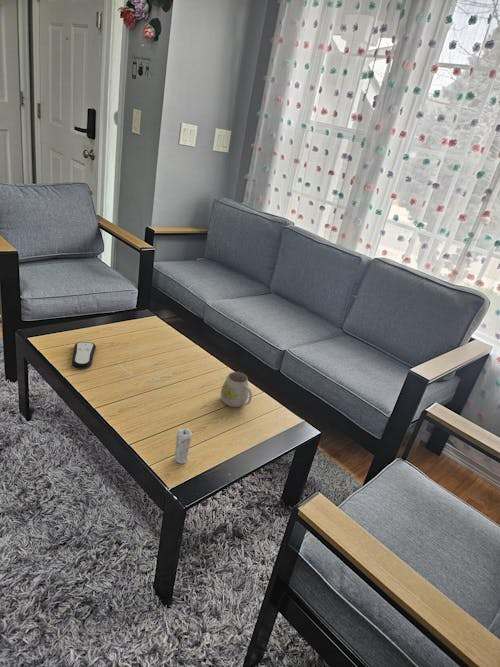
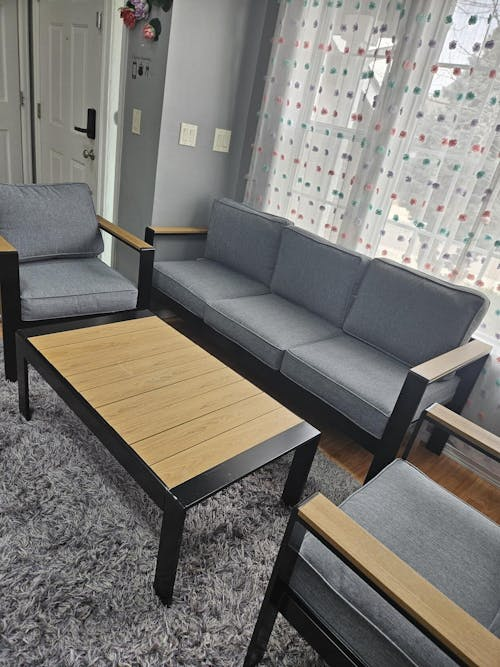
- remote control [71,341,97,369]
- candle [174,428,193,465]
- mug [220,371,253,408]
